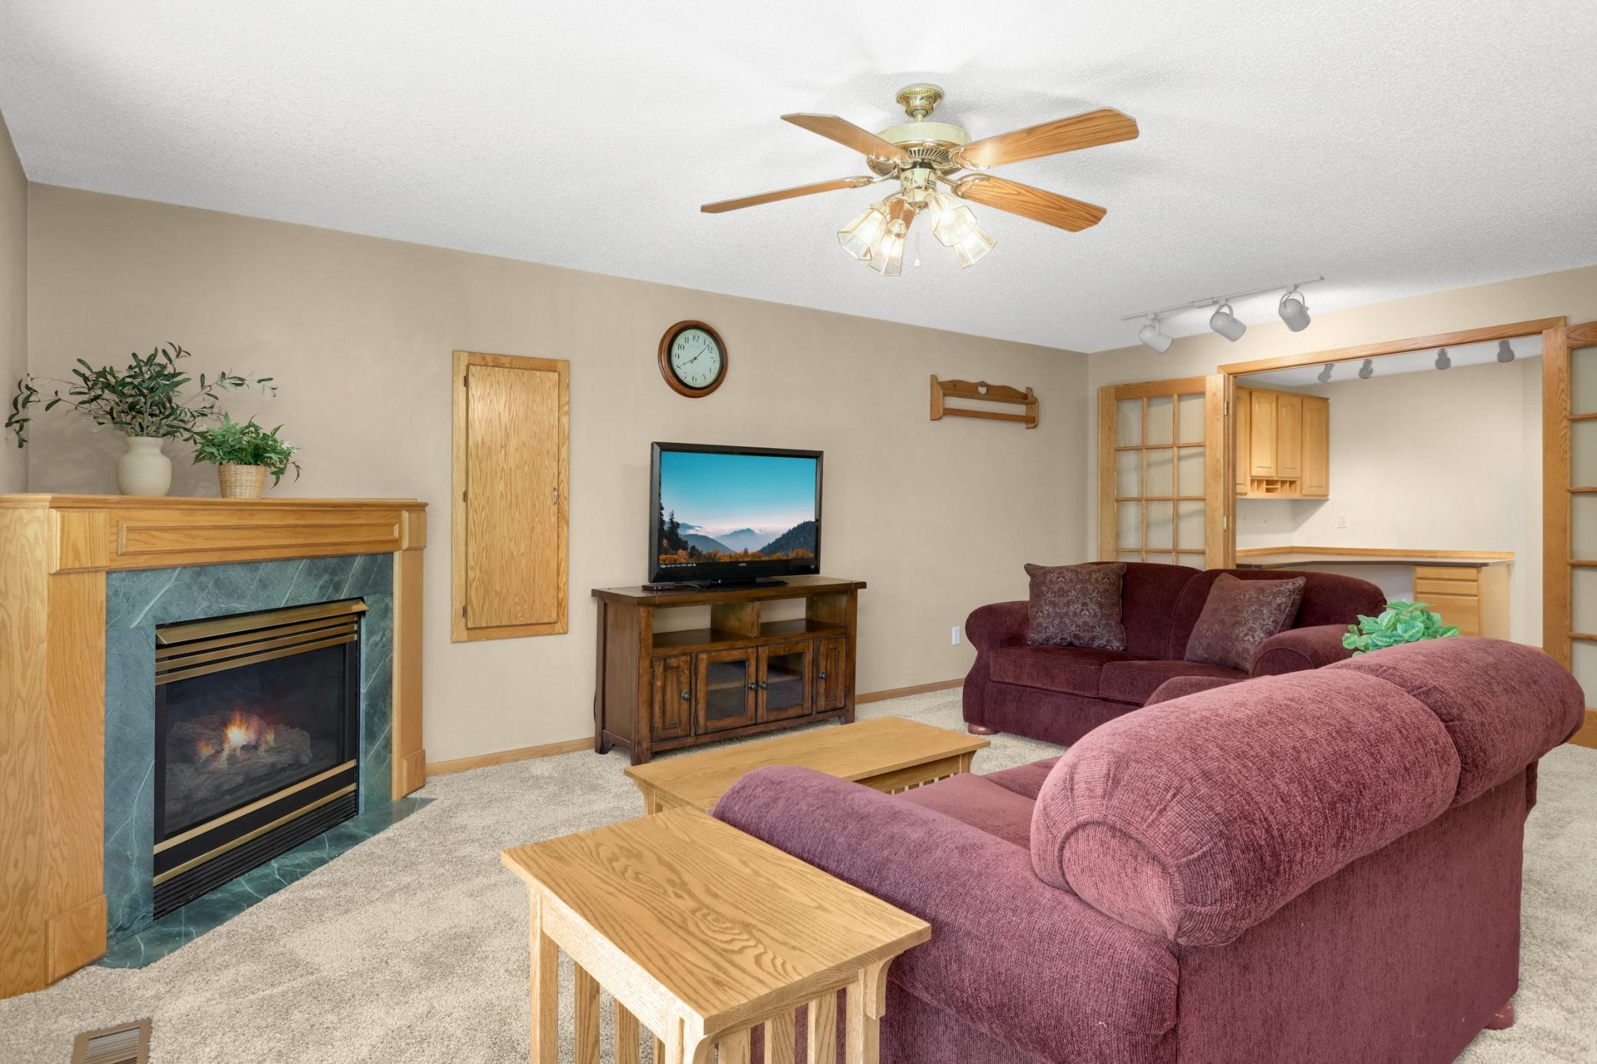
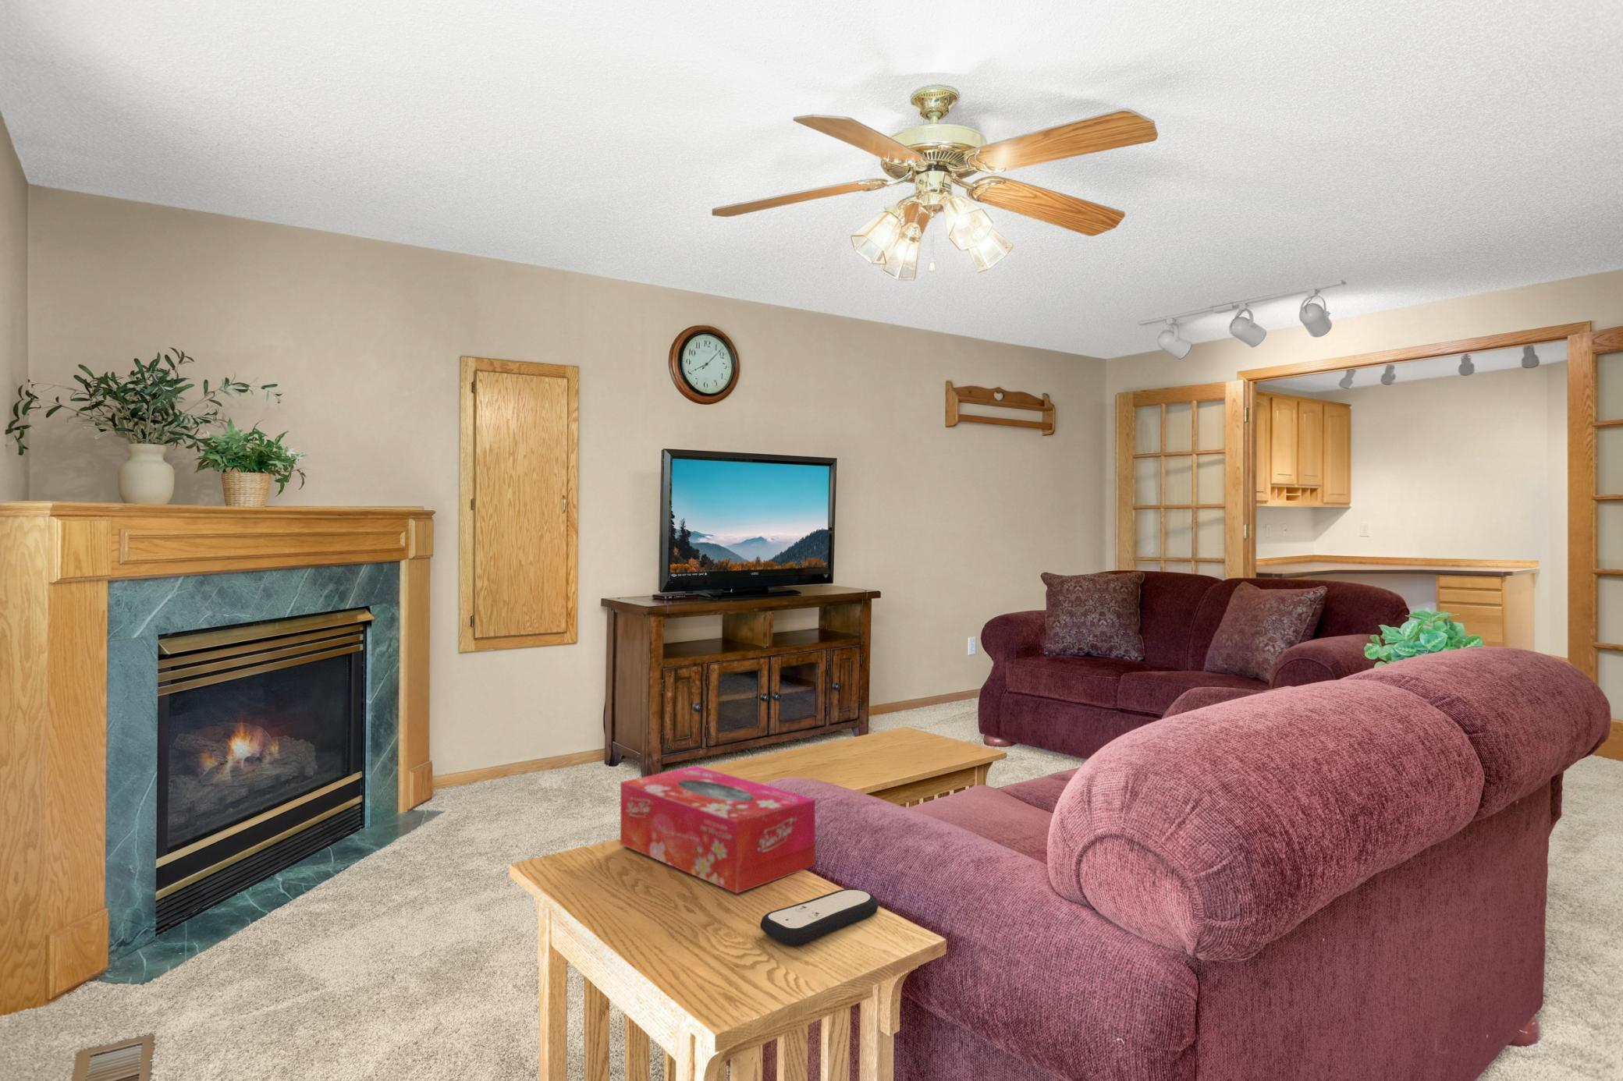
+ remote control [759,888,880,946]
+ tissue box [619,765,816,894]
